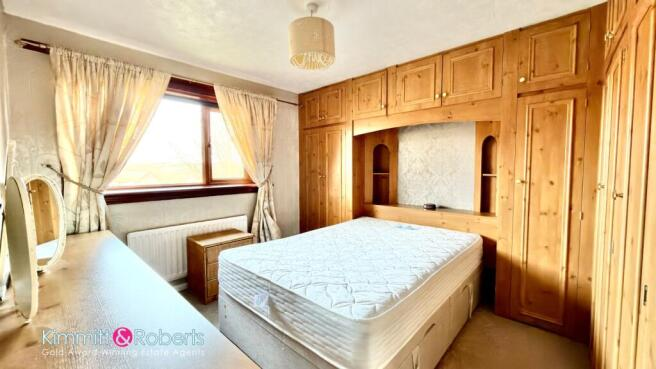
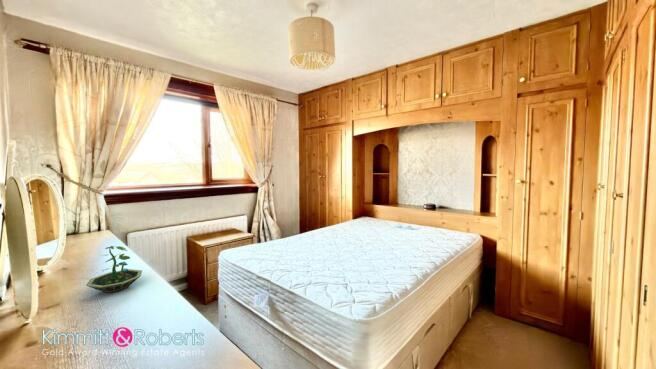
+ terrarium [85,245,143,294]
